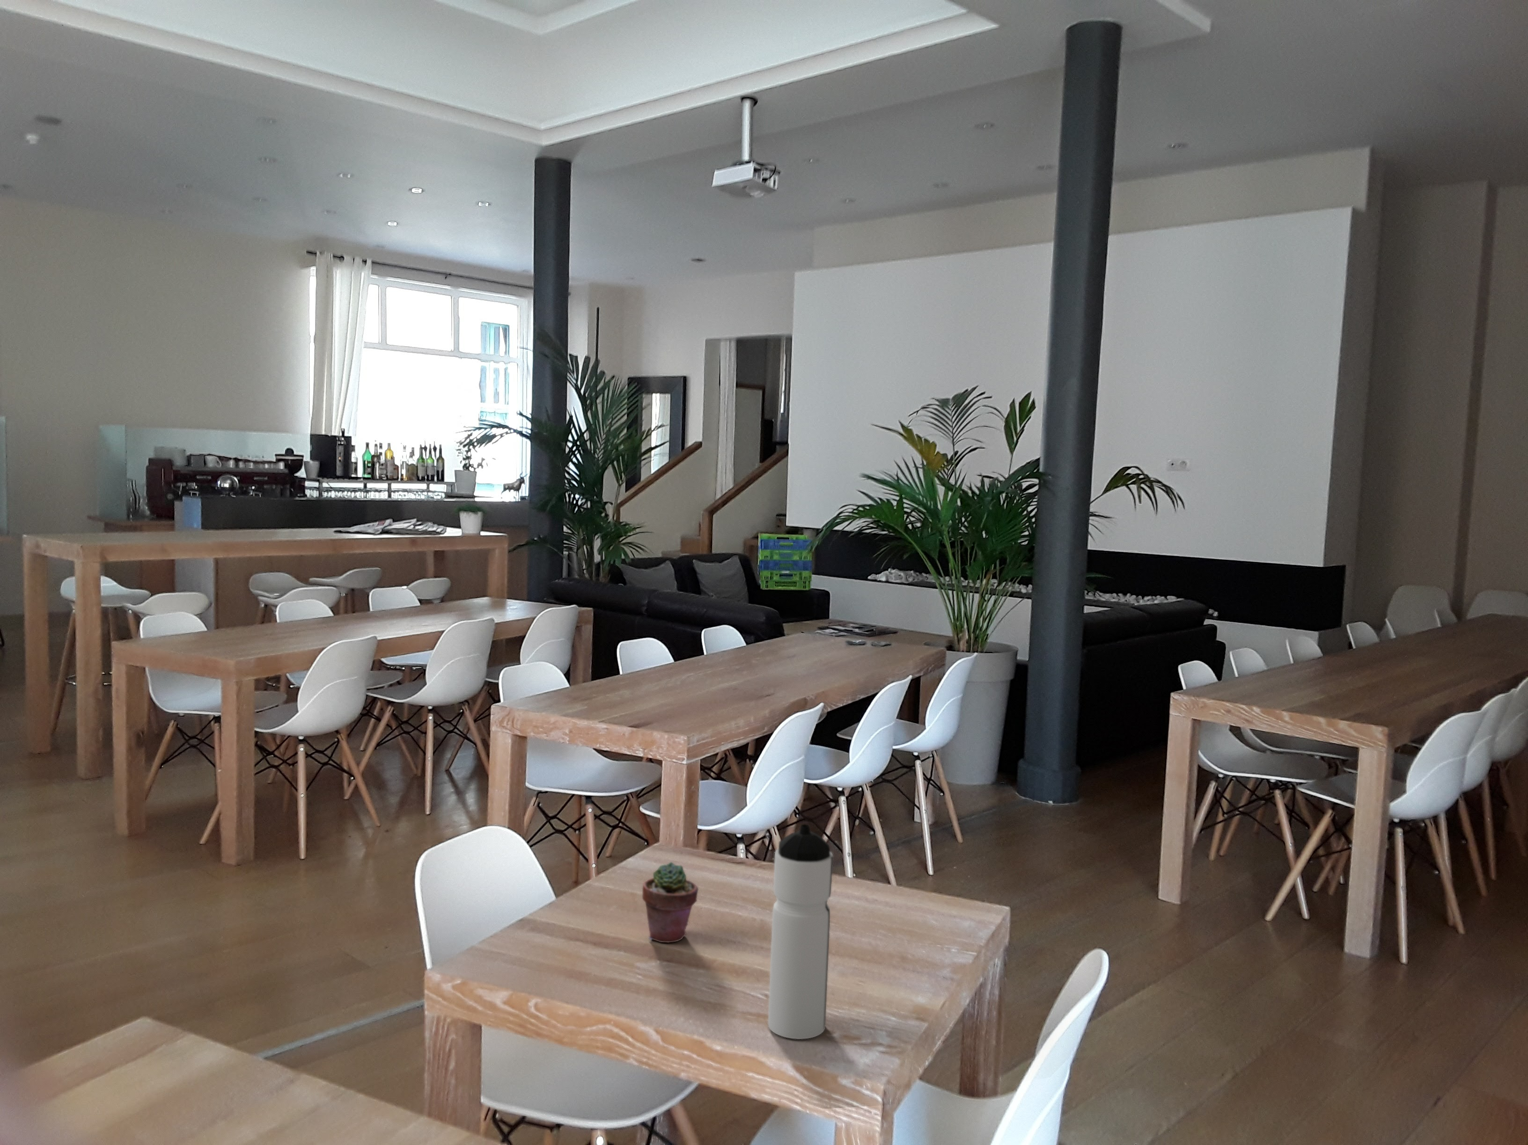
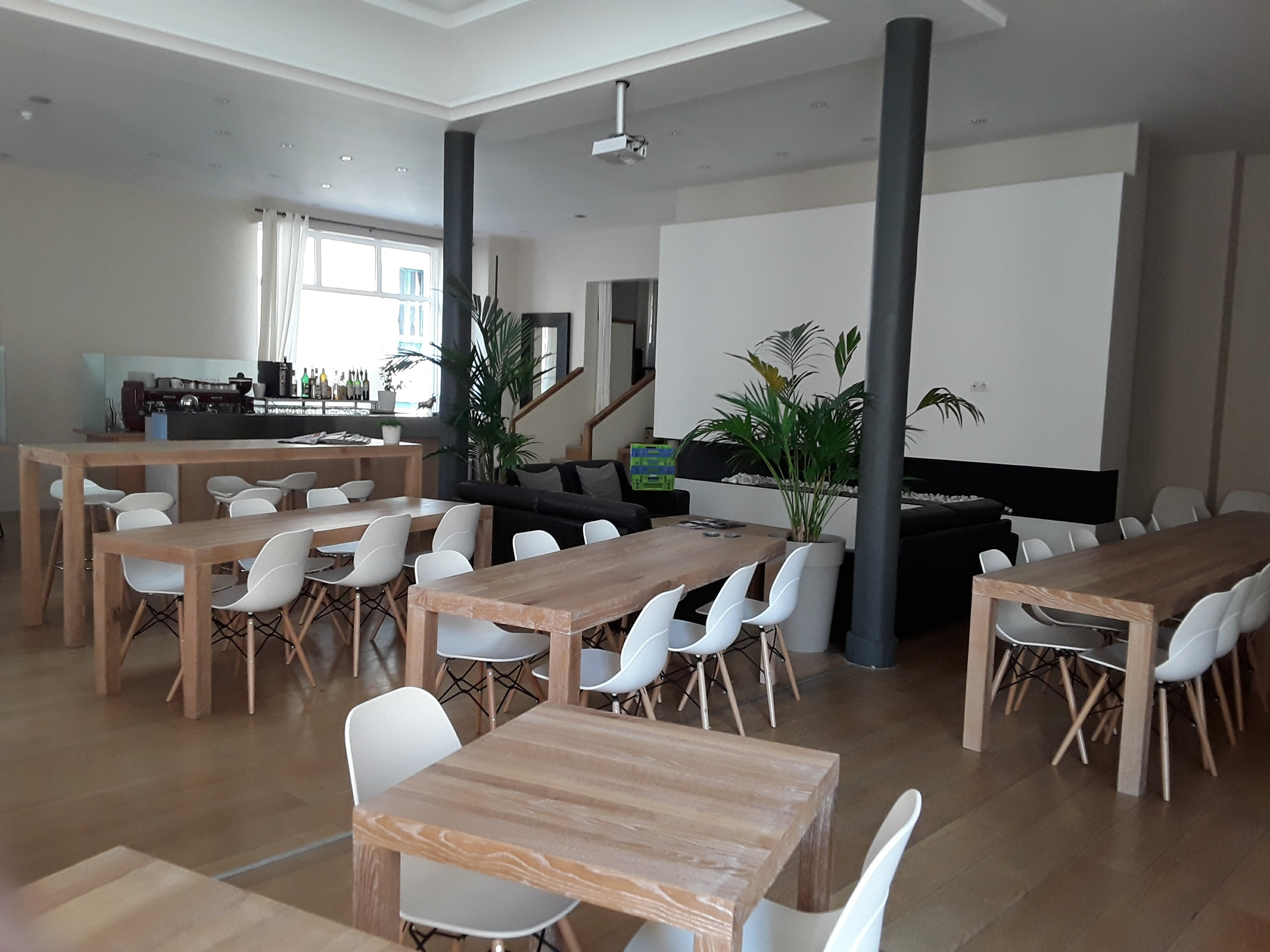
- potted succulent [641,861,699,943]
- water bottle [768,824,834,1039]
